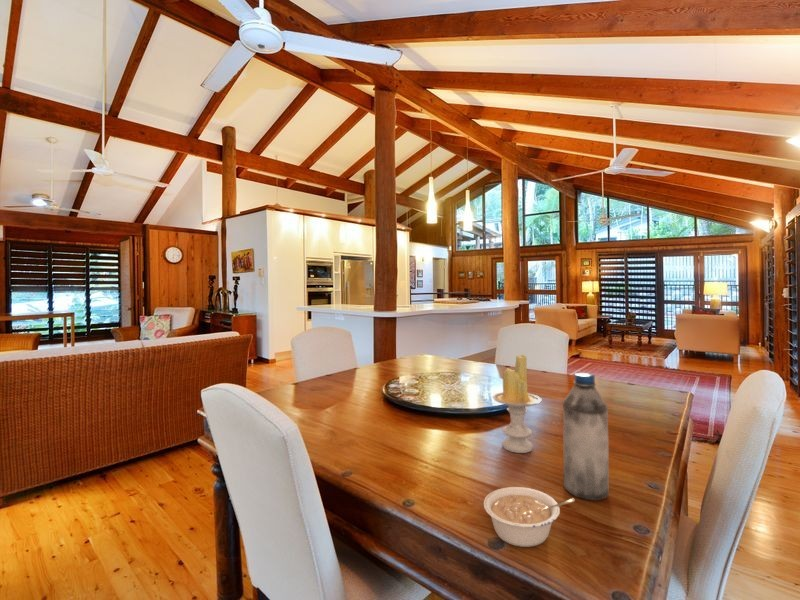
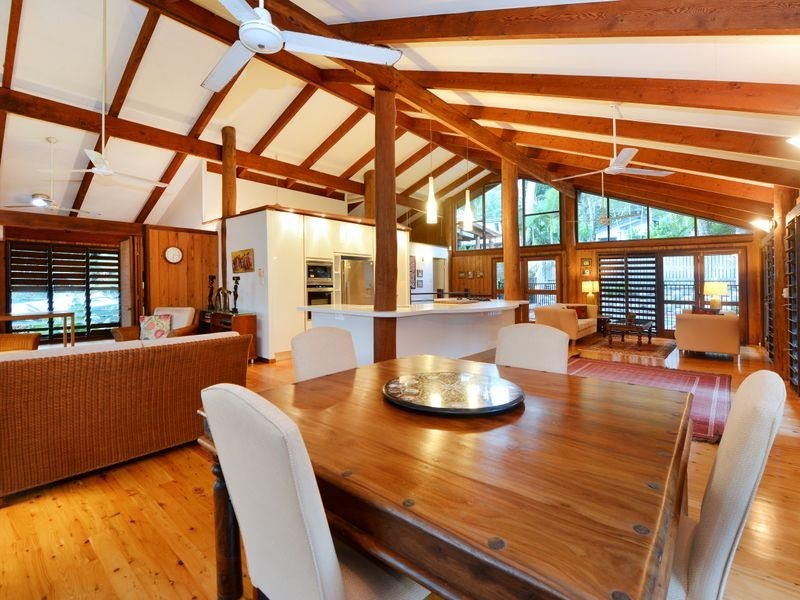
- legume [483,486,576,548]
- water bottle [562,372,610,501]
- candle [492,354,543,454]
